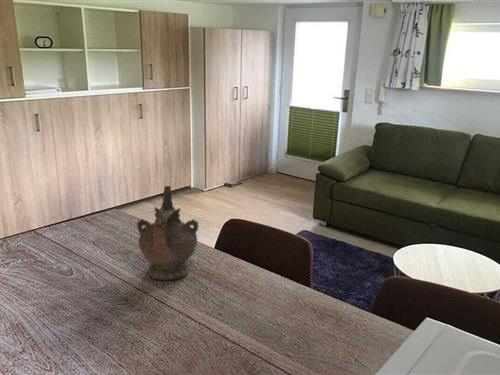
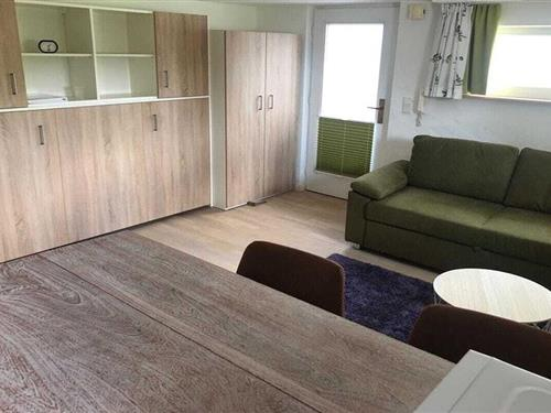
- ceremonial vessel [135,185,200,281]
